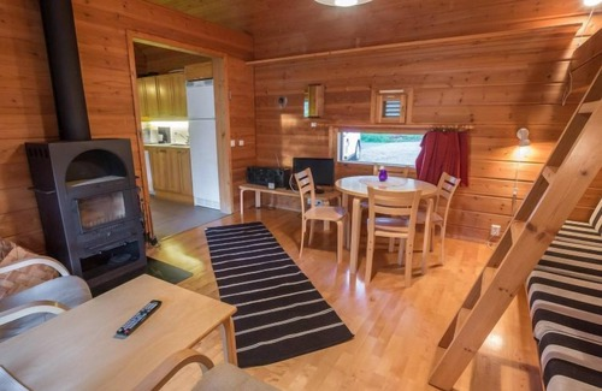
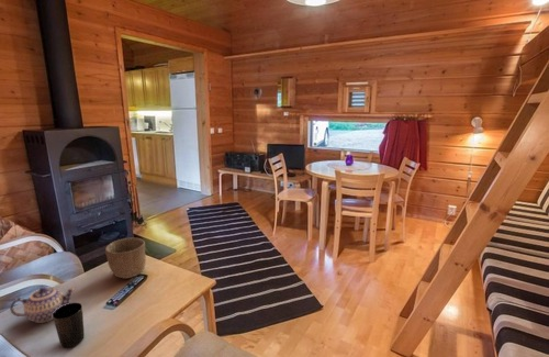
+ bowl [104,237,147,280]
+ teapot [9,287,77,324]
+ cup [53,302,86,349]
